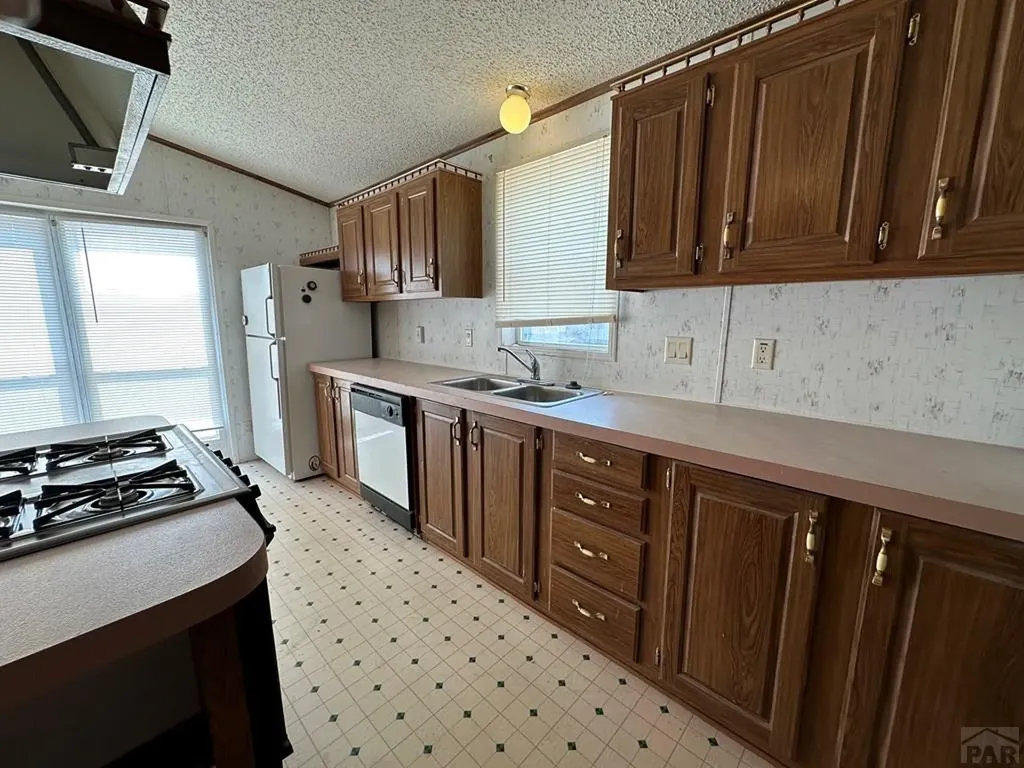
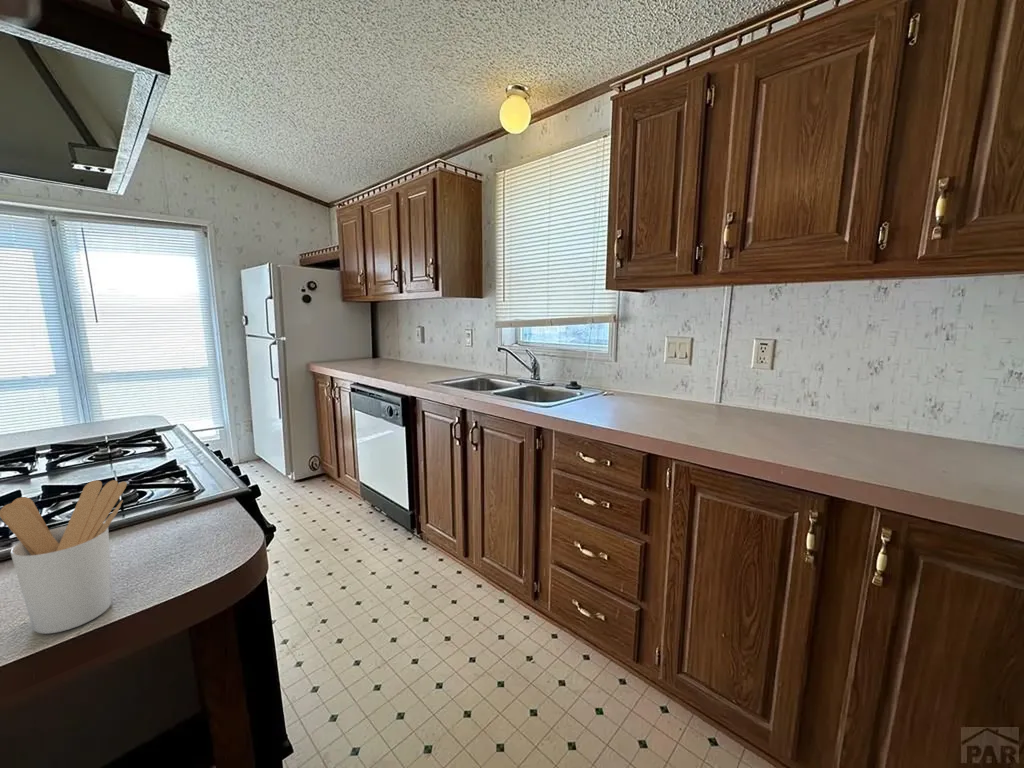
+ utensil holder [0,479,128,635]
